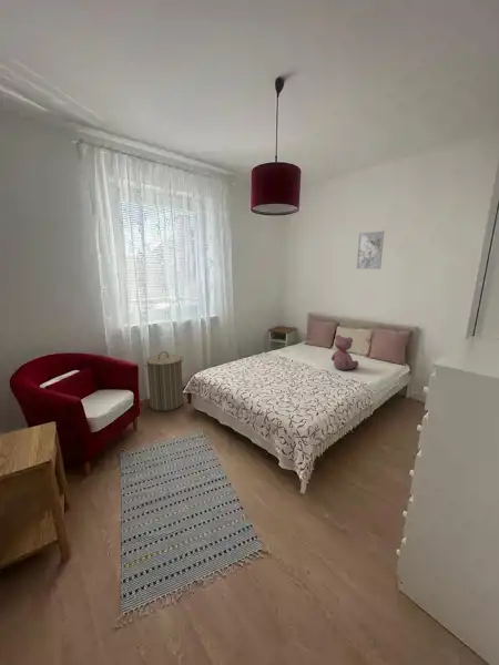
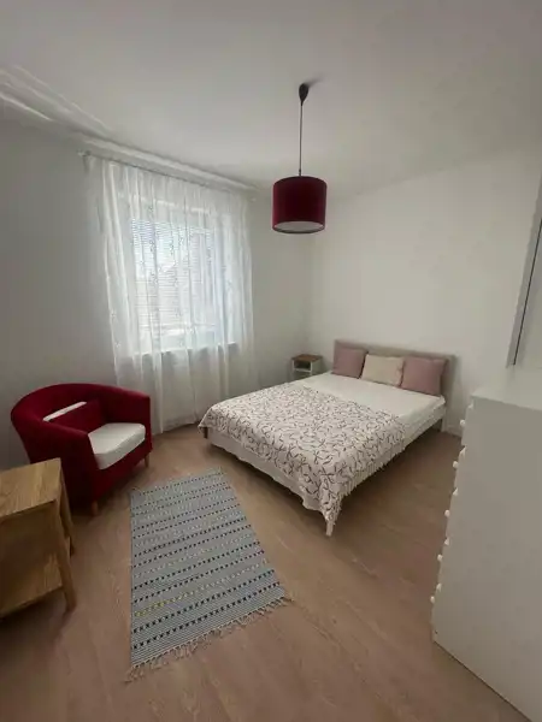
- wall art [355,229,385,270]
- laundry hamper [143,350,184,412]
- teddy bear [330,334,359,371]
